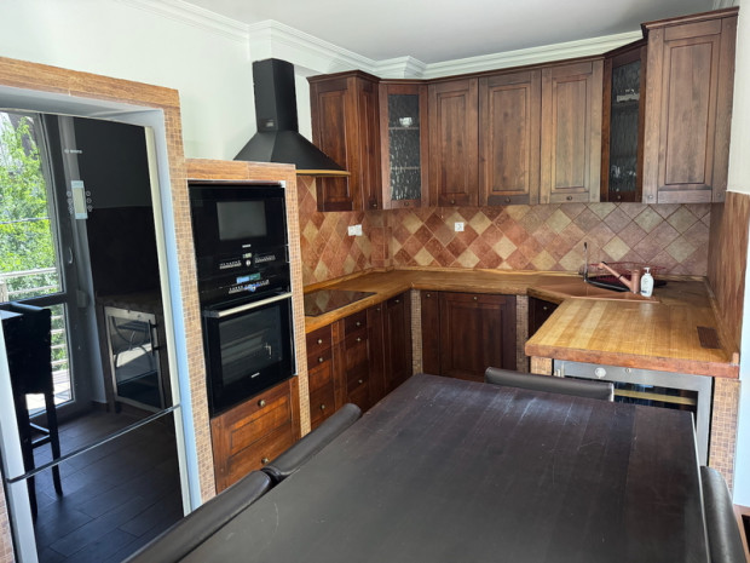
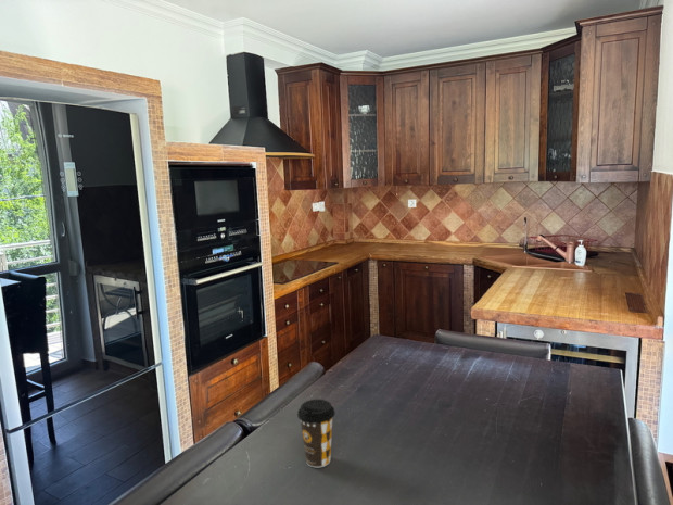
+ coffee cup [296,399,336,468]
